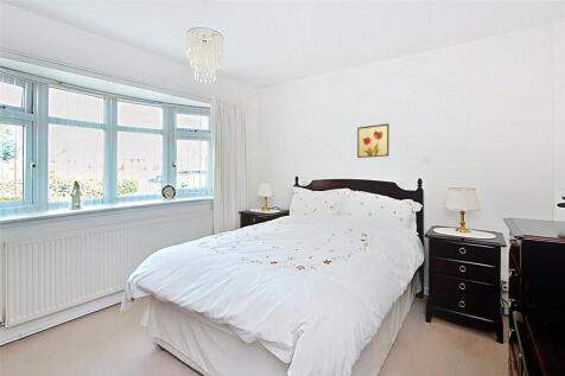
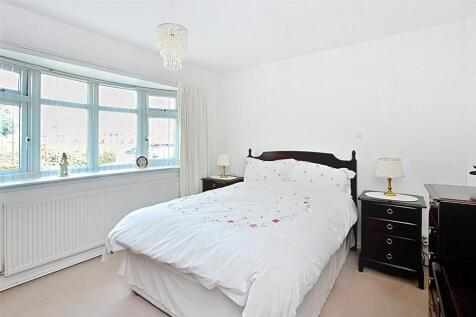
- wall art [356,123,391,159]
